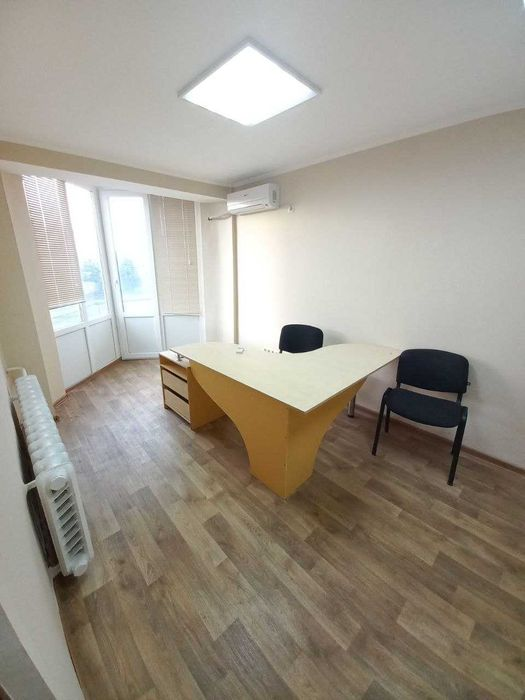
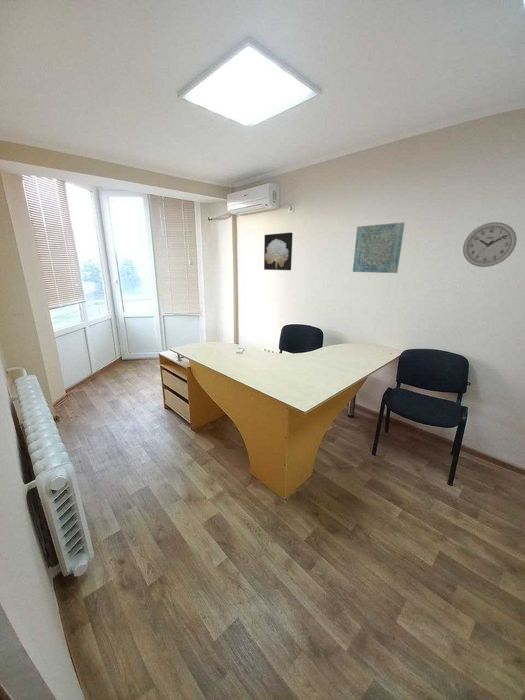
+ wall clock [462,221,518,268]
+ wall art [263,232,294,271]
+ wall art [352,221,406,274]
